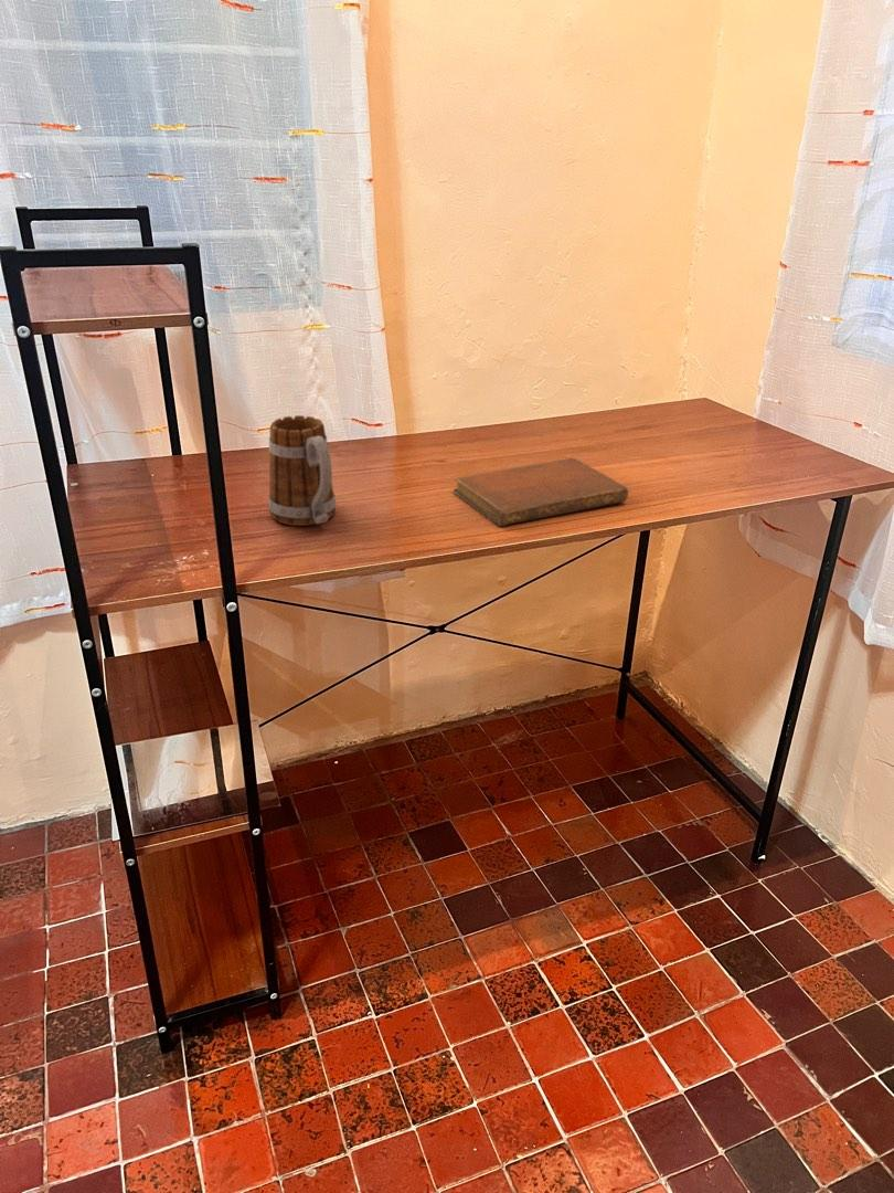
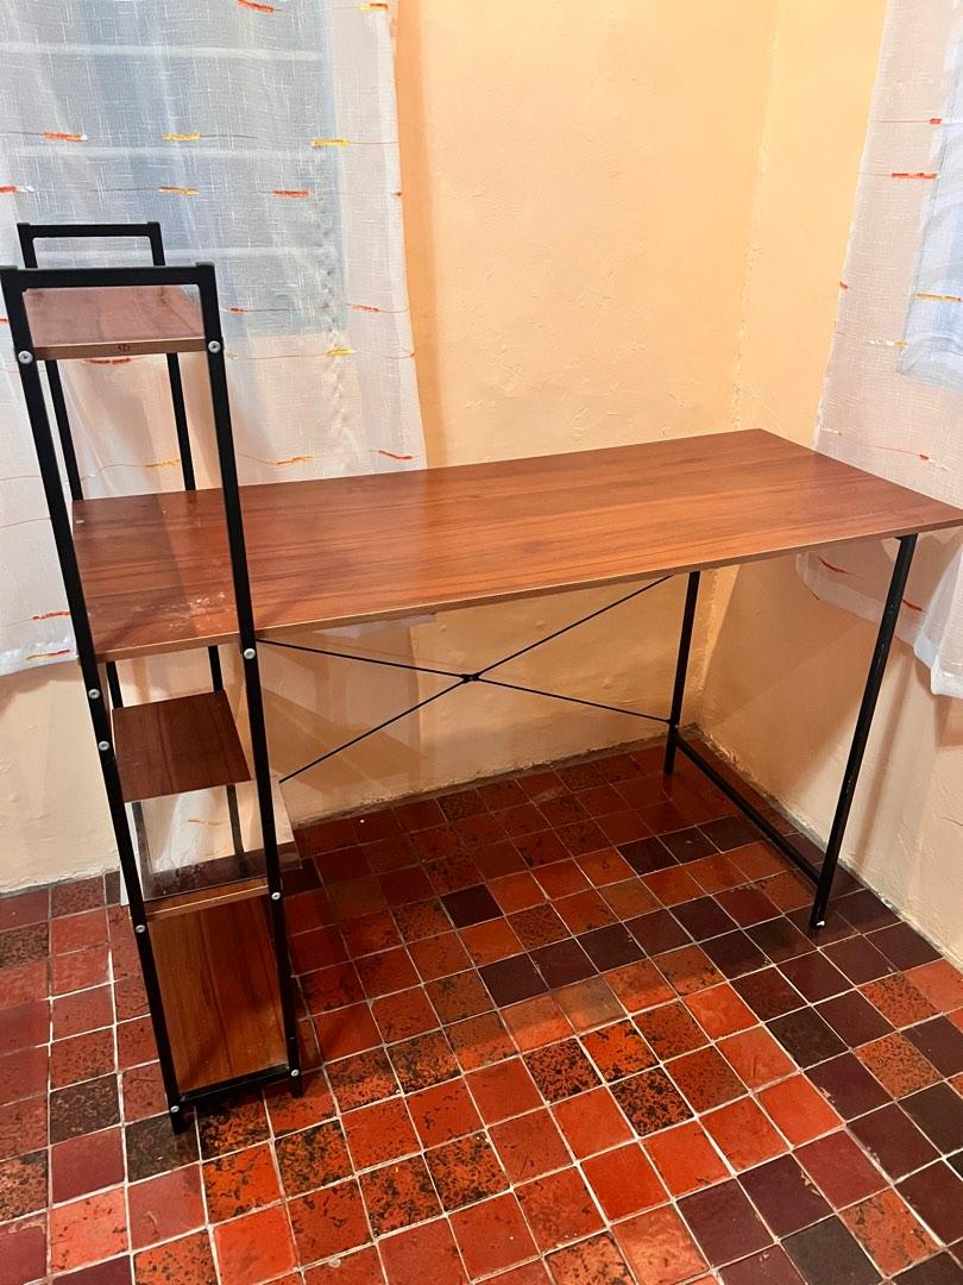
- mug [268,414,337,527]
- notebook [453,456,629,527]
